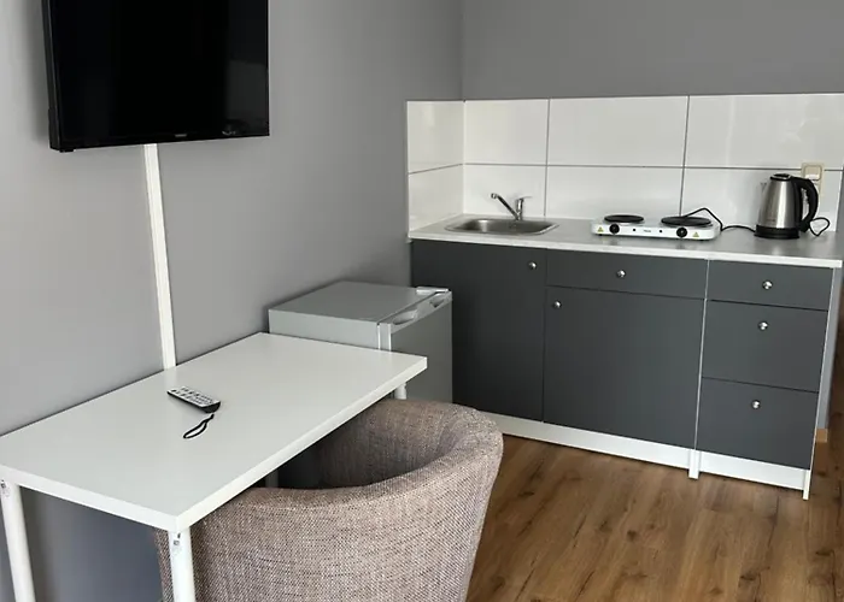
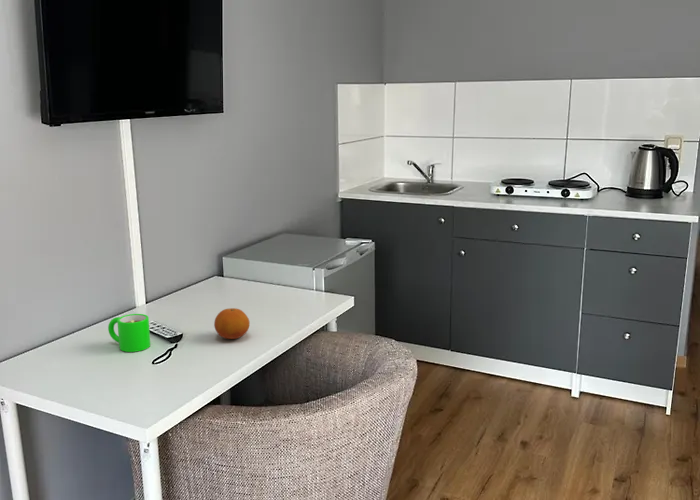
+ fruit [213,307,251,340]
+ mug [107,313,151,353]
